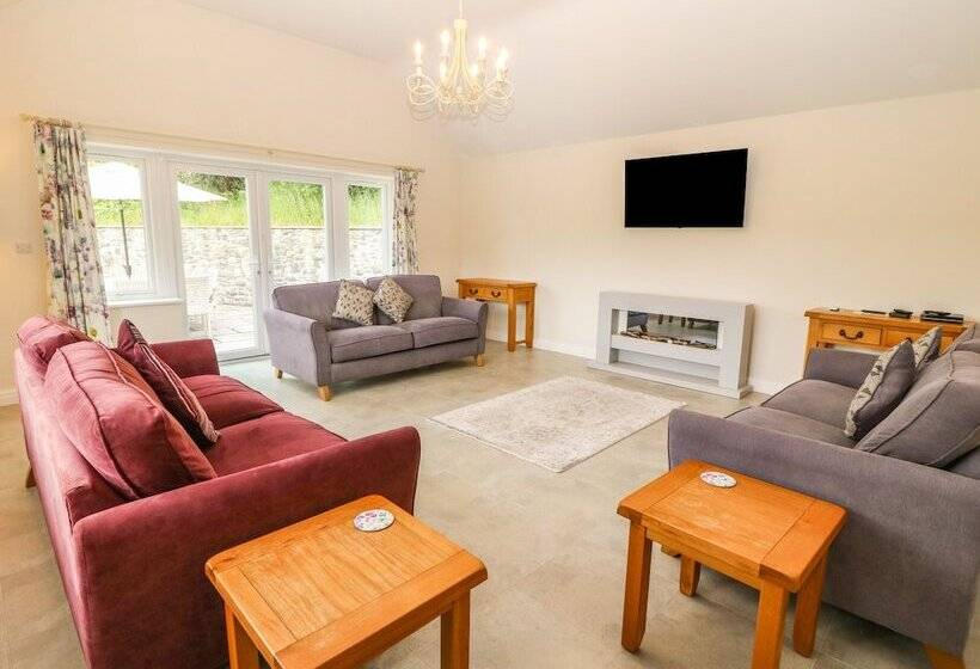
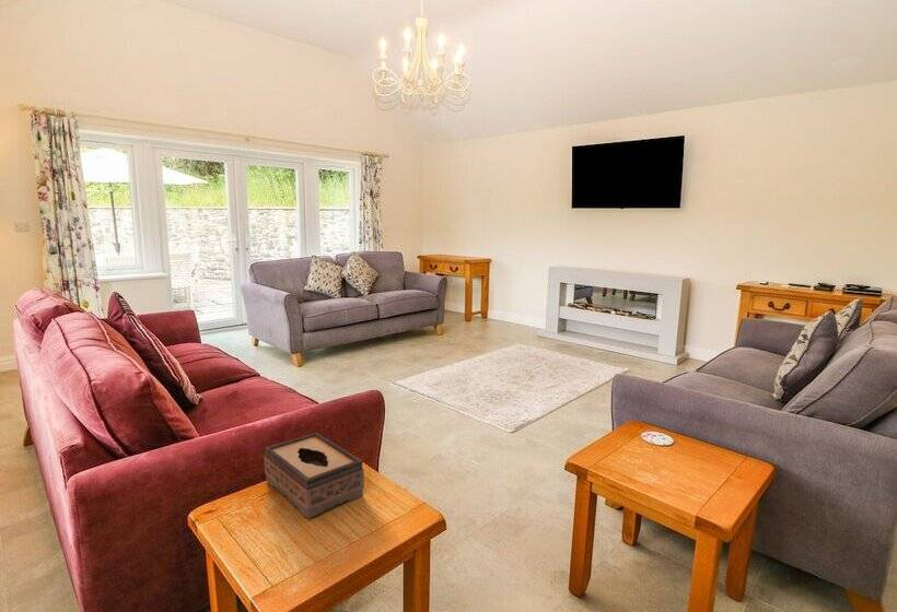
+ tissue box [263,432,365,519]
